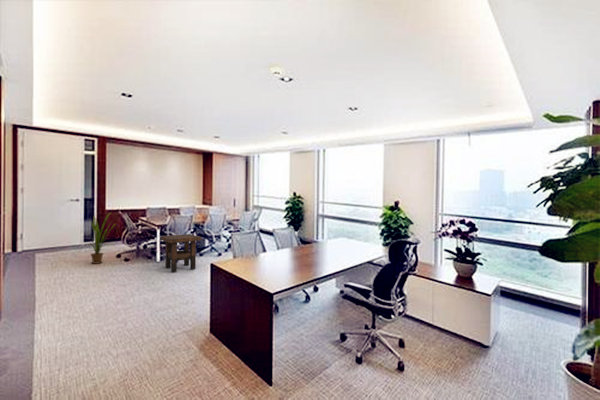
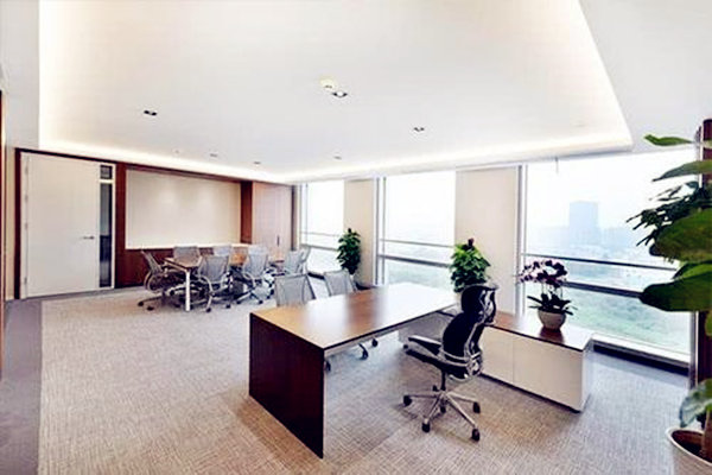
- house plant [86,212,116,265]
- side table [159,233,202,273]
